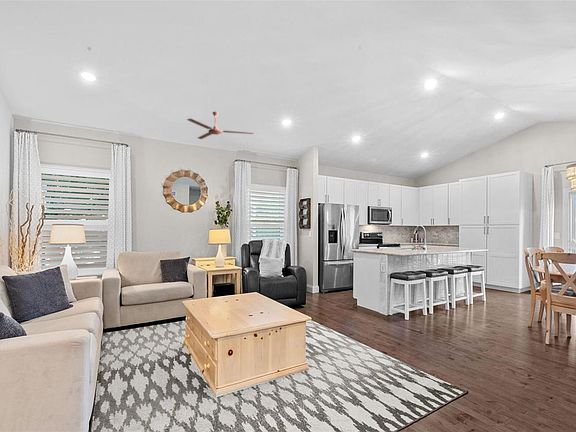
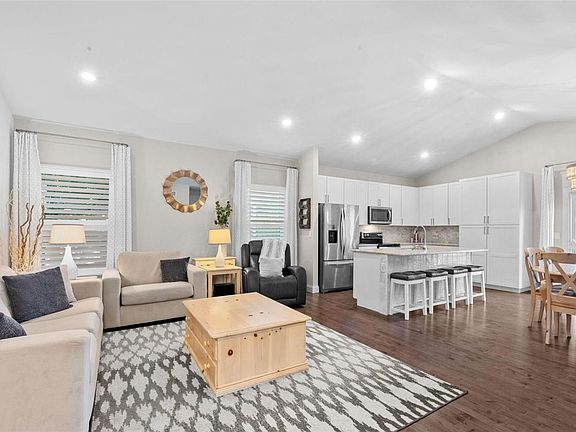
- ceiling fan [186,111,254,140]
